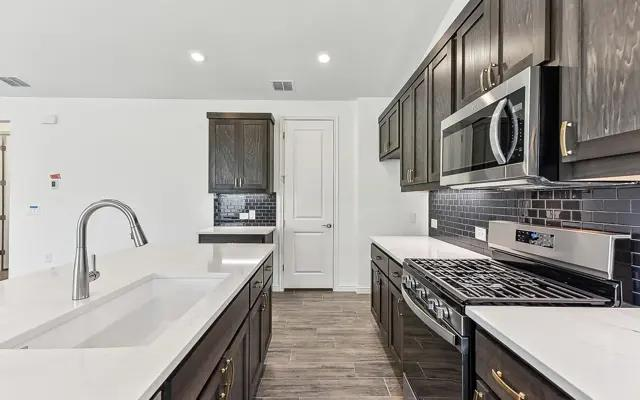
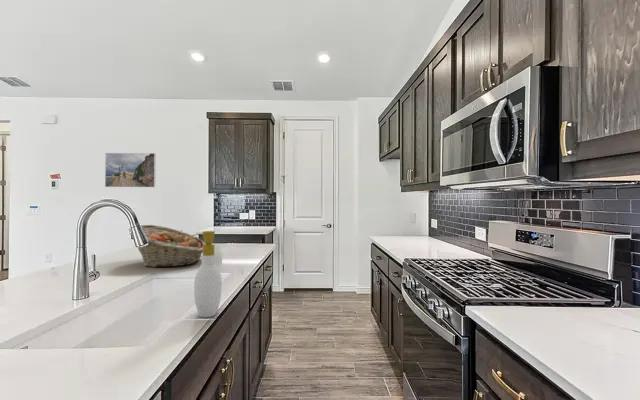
+ fruit basket [128,224,206,268]
+ soap bottle [192,230,223,319]
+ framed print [104,152,157,188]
